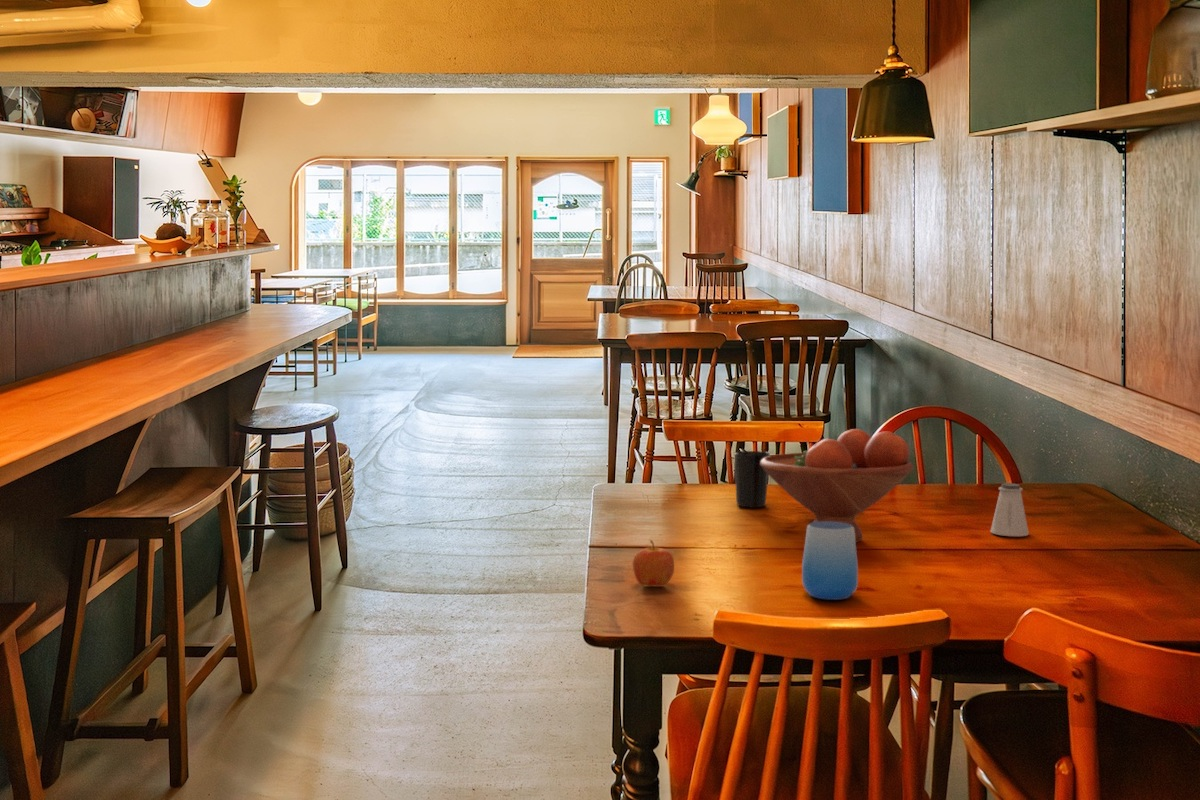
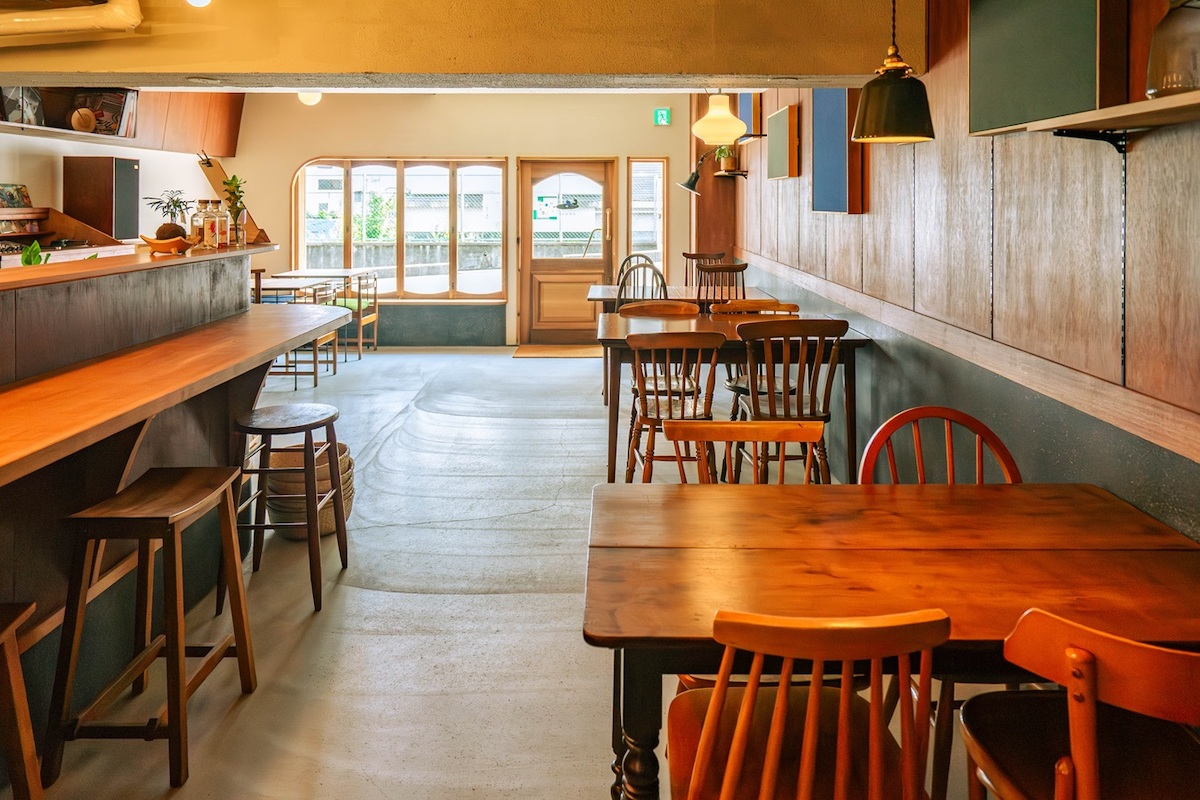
- cup [733,450,771,508]
- fruit bowl [760,428,915,543]
- cup [801,522,859,601]
- saltshaker [989,483,1030,537]
- apple [632,540,675,588]
